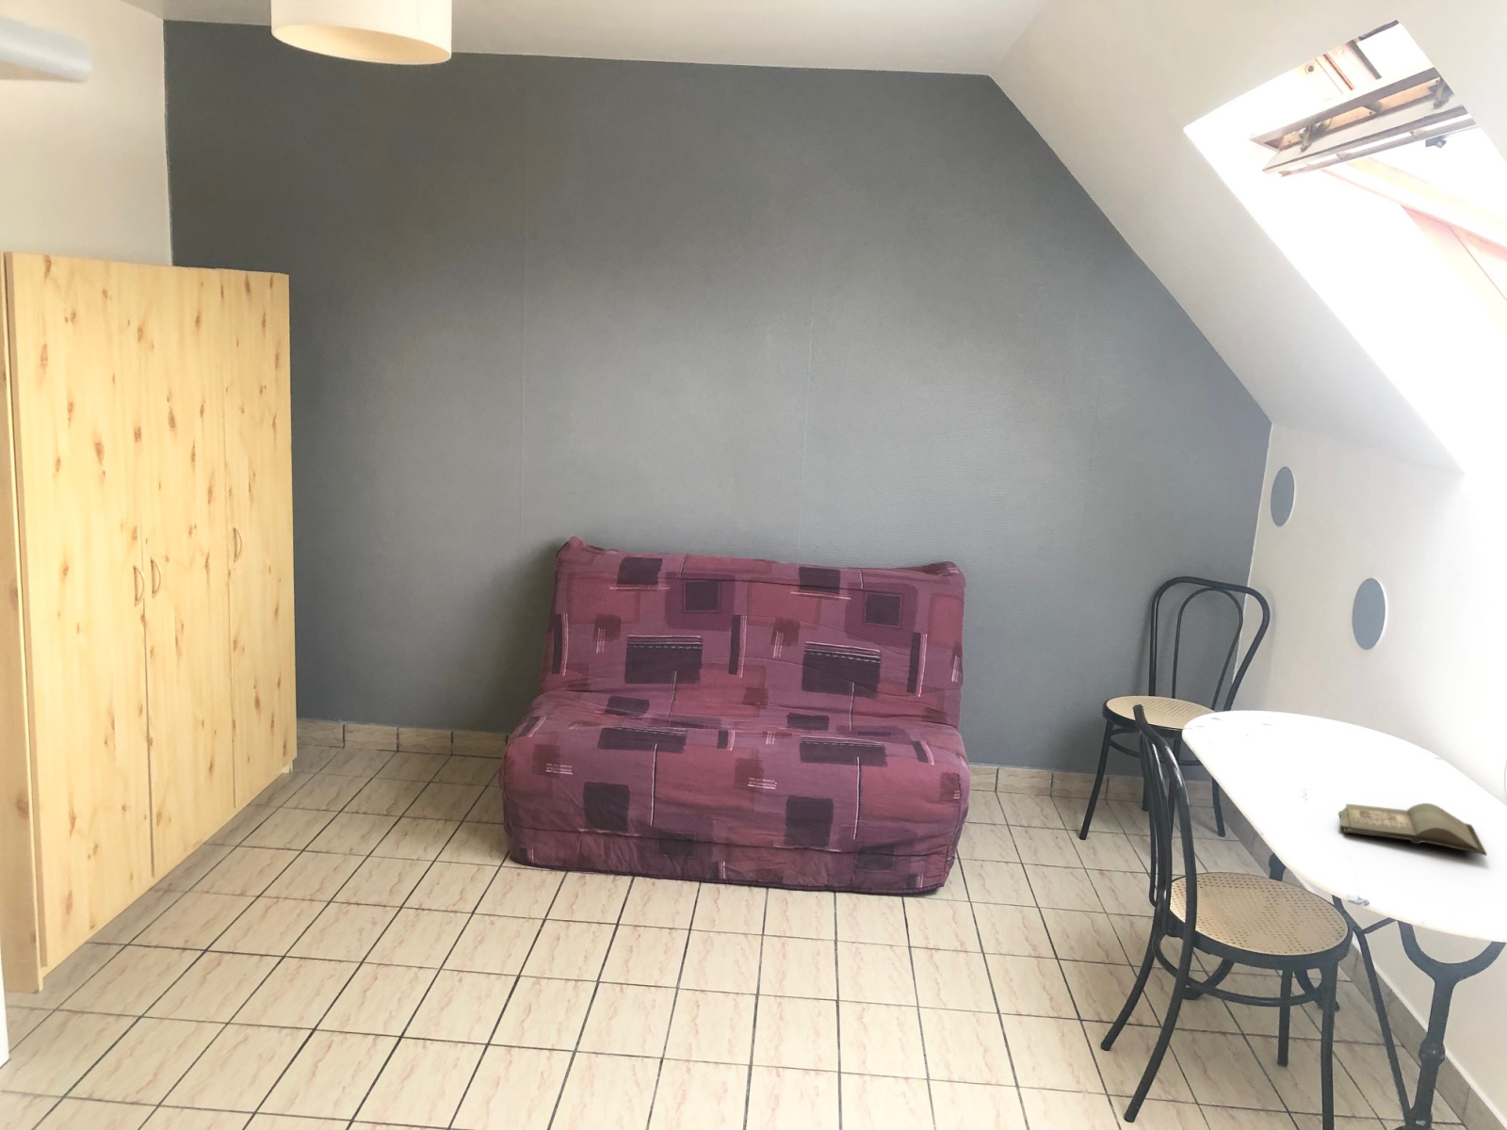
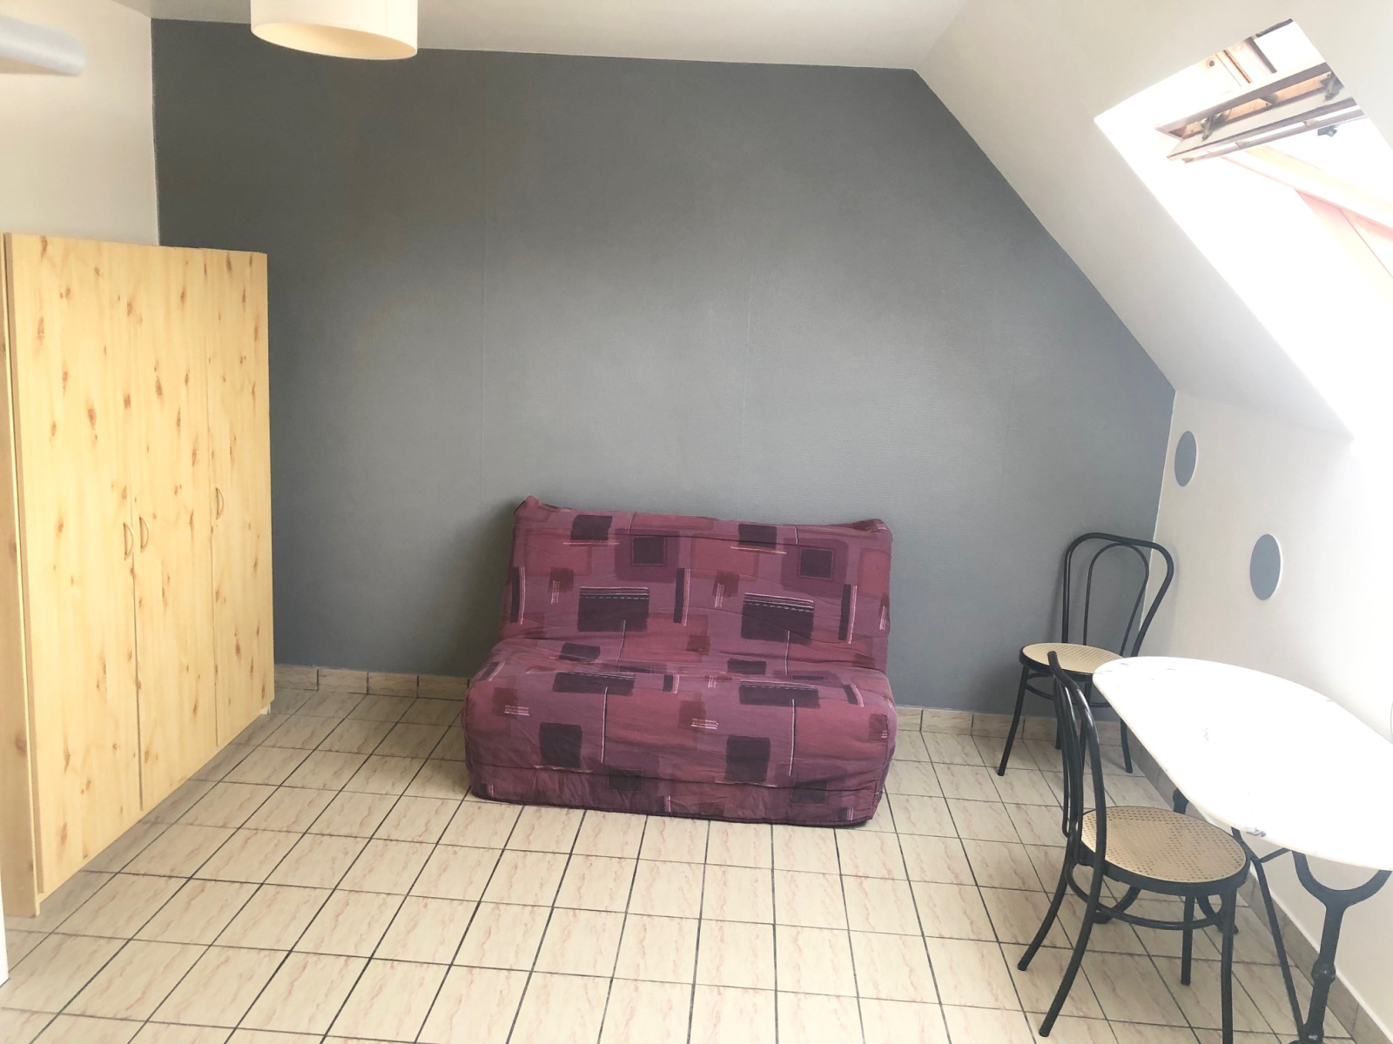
- hardback book [1337,802,1487,857]
